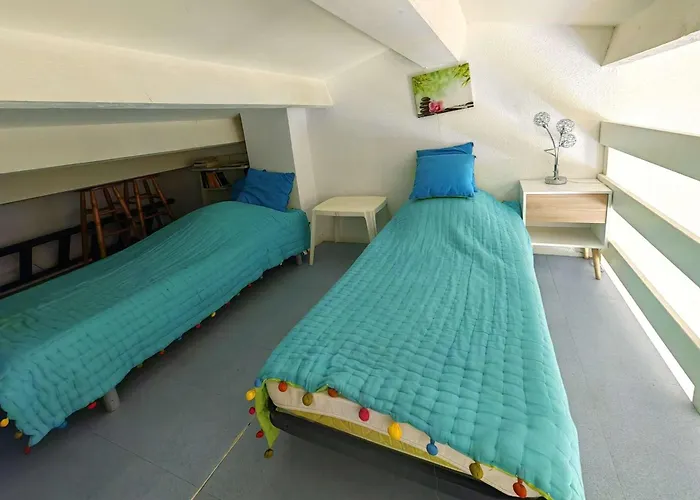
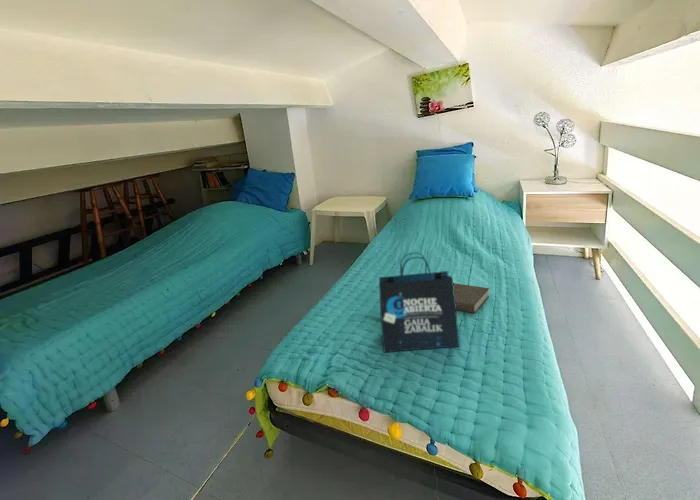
+ tote bag [378,251,460,353]
+ book [453,282,490,314]
